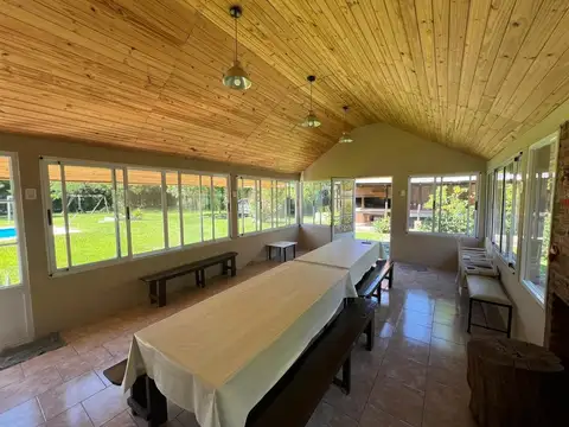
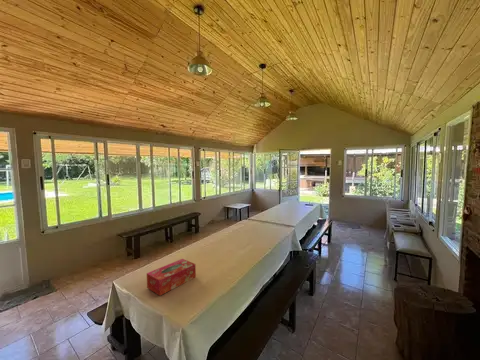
+ tissue box [146,258,197,297]
